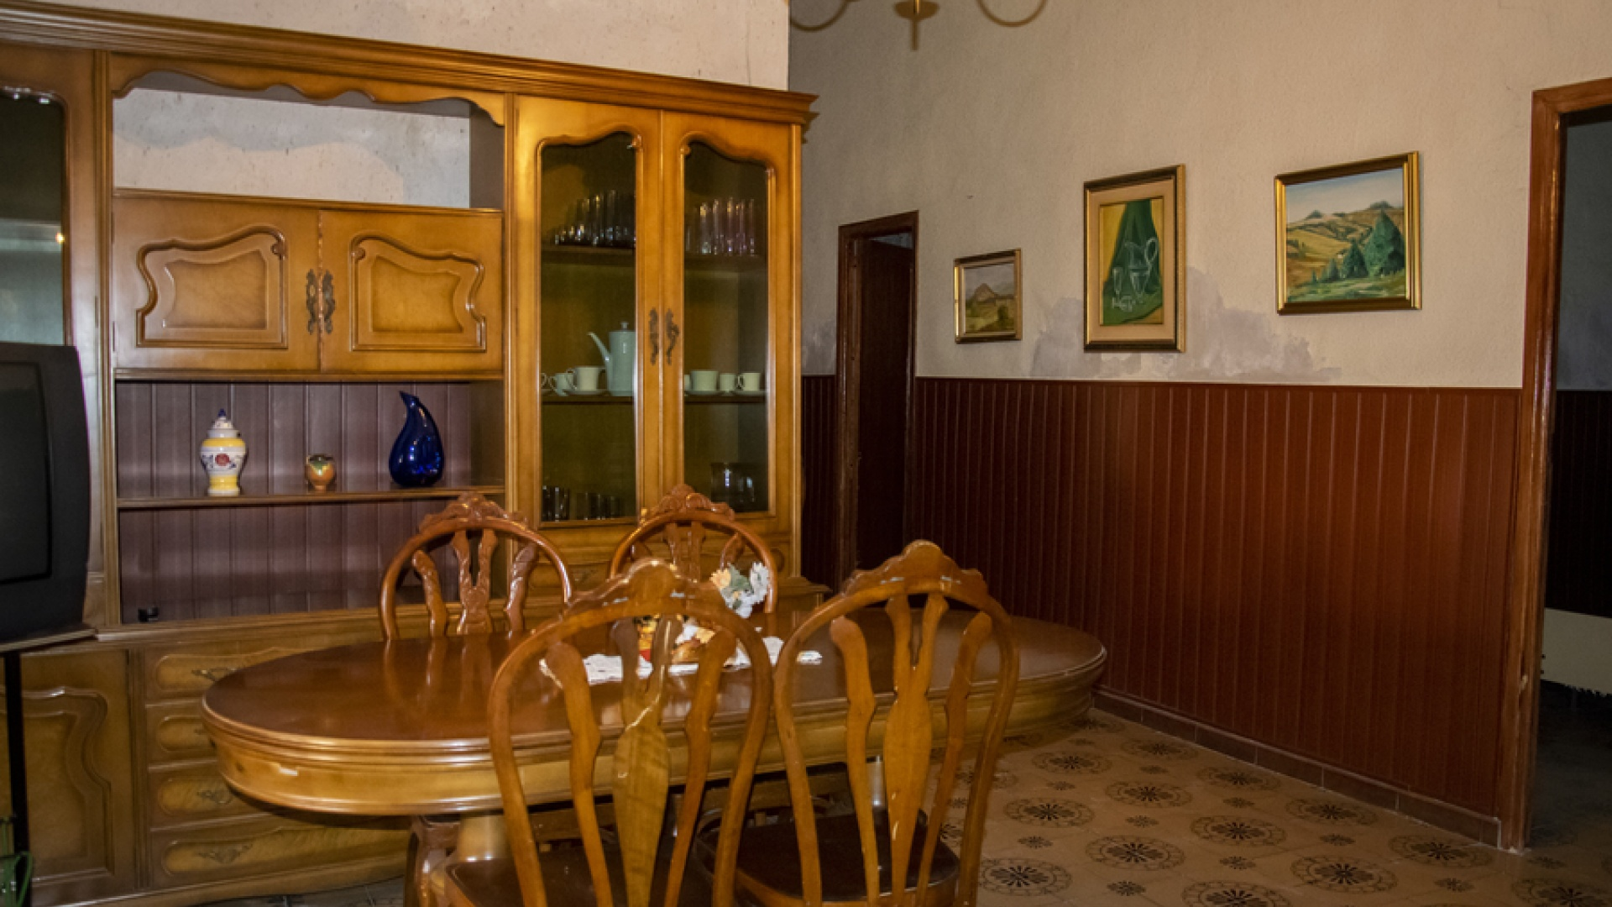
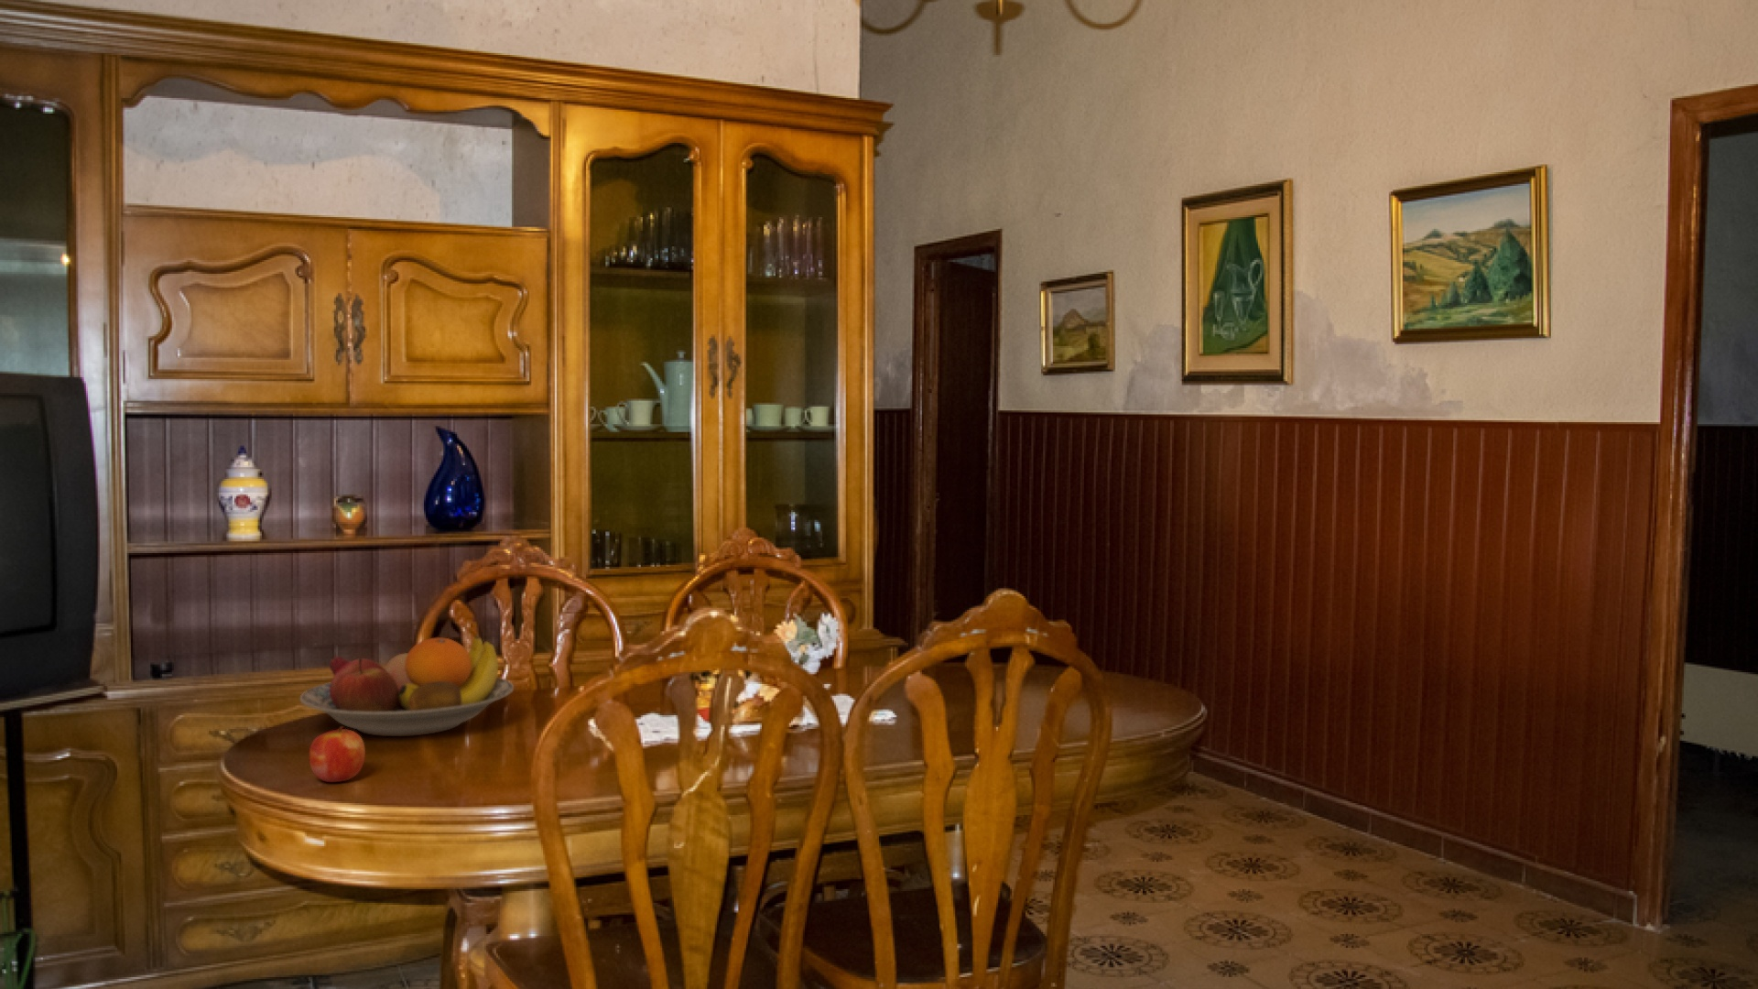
+ fruit bowl [299,635,514,737]
+ apple [309,726,366,783]
